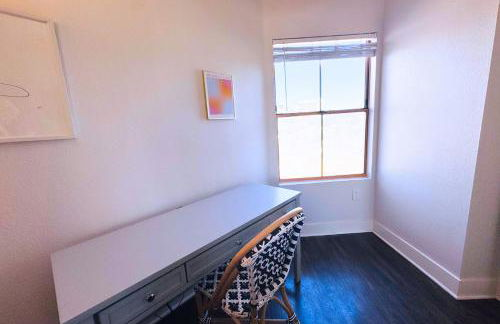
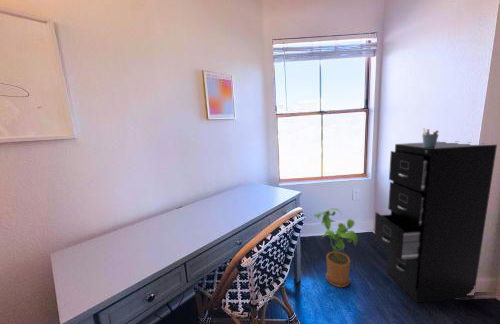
+ pen holder [421,127,440,148]
+ filing cabinet [373,141,498,304]
+ house plant [313,207,359,288]
